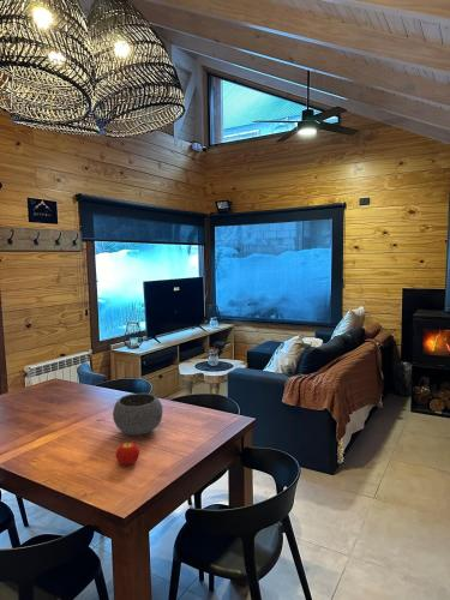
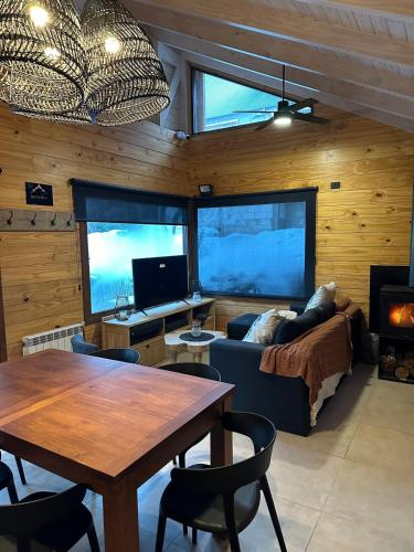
- bowl [112,392,164,437]
- fruit [115,442,140,467]
